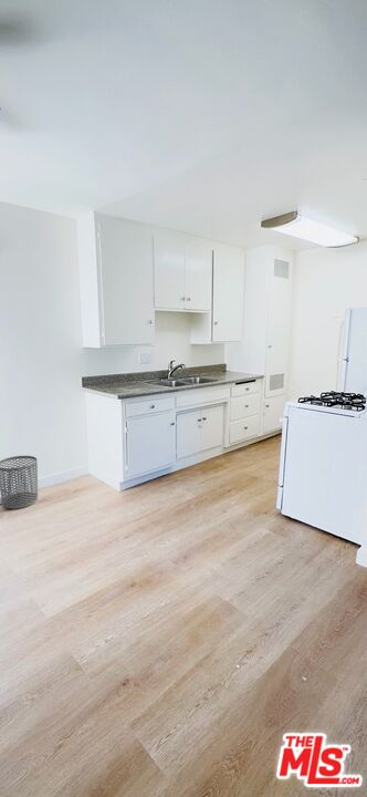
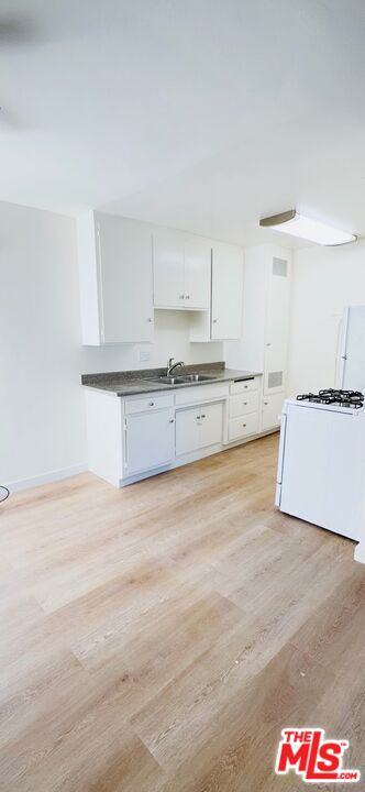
- waste bin [0,455,39,509]
